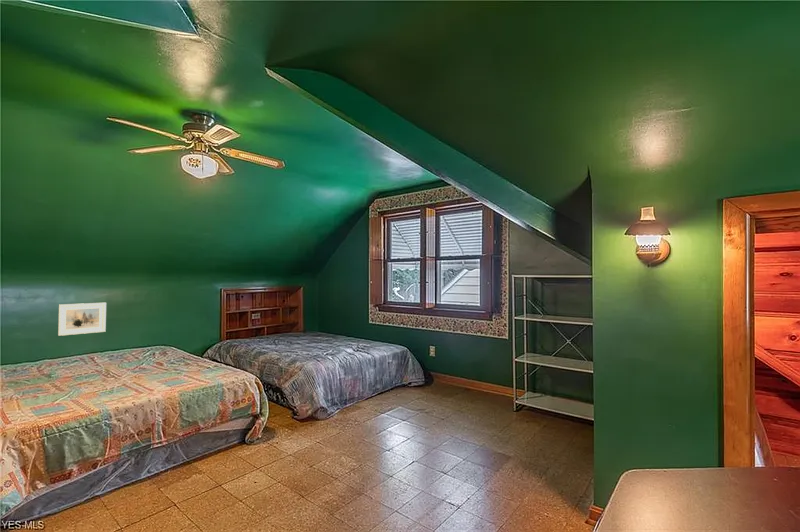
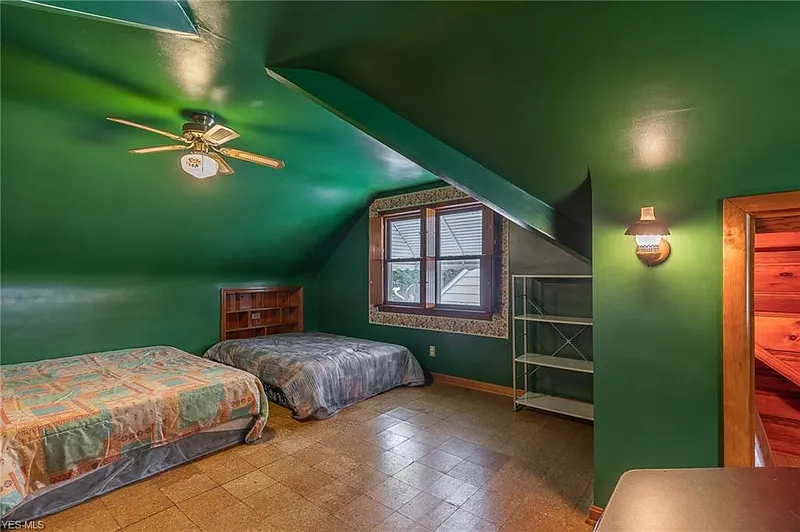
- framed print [57,302,107,337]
